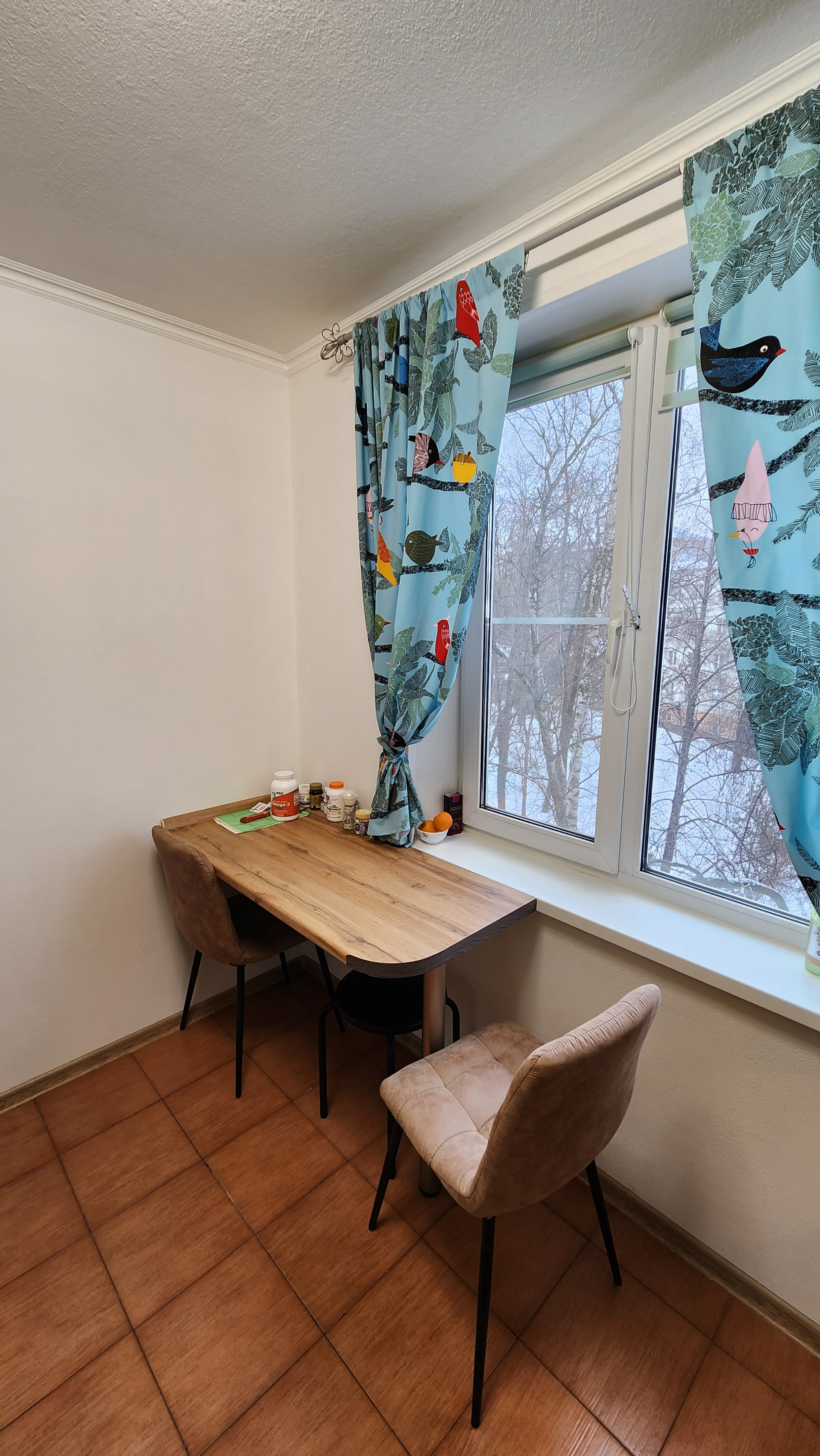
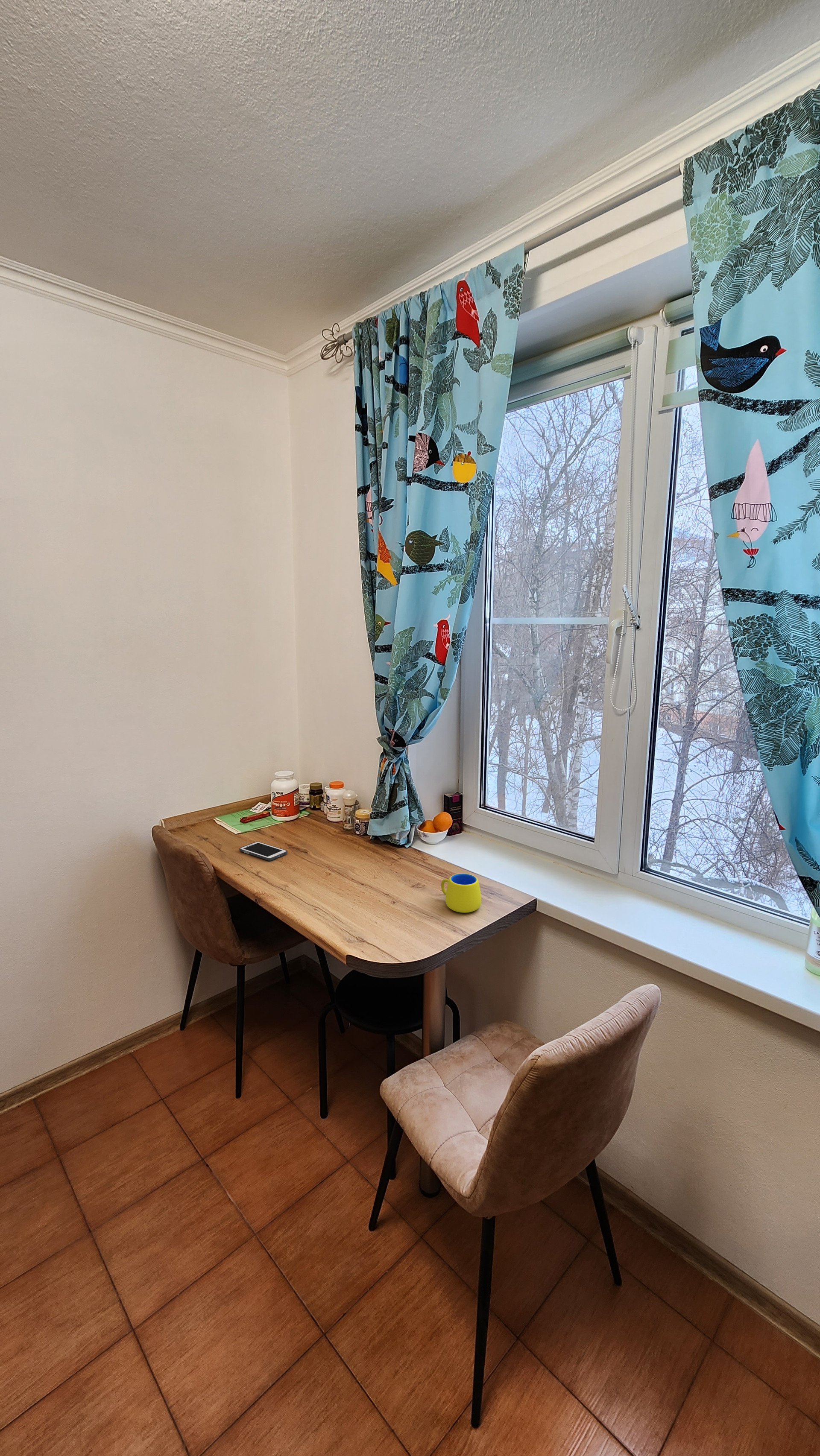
+ mug [441,873,482,913]
+ cell phone [239,841,288,861]
